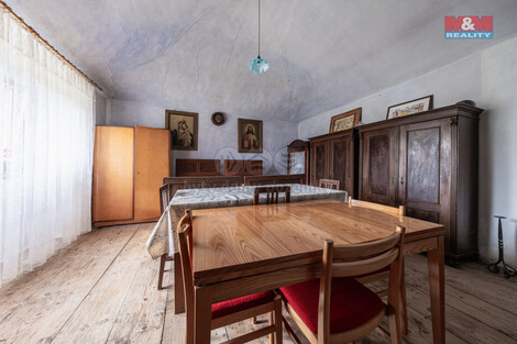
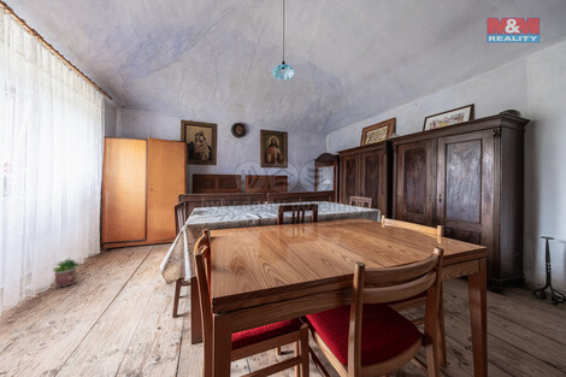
+ potted plant [51,255,81,289]
